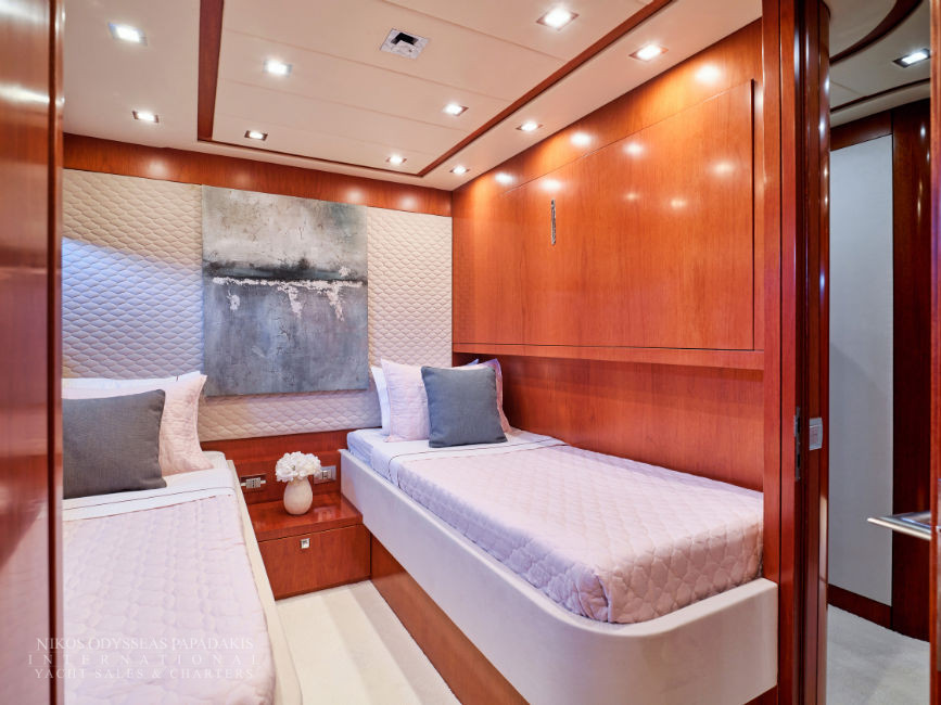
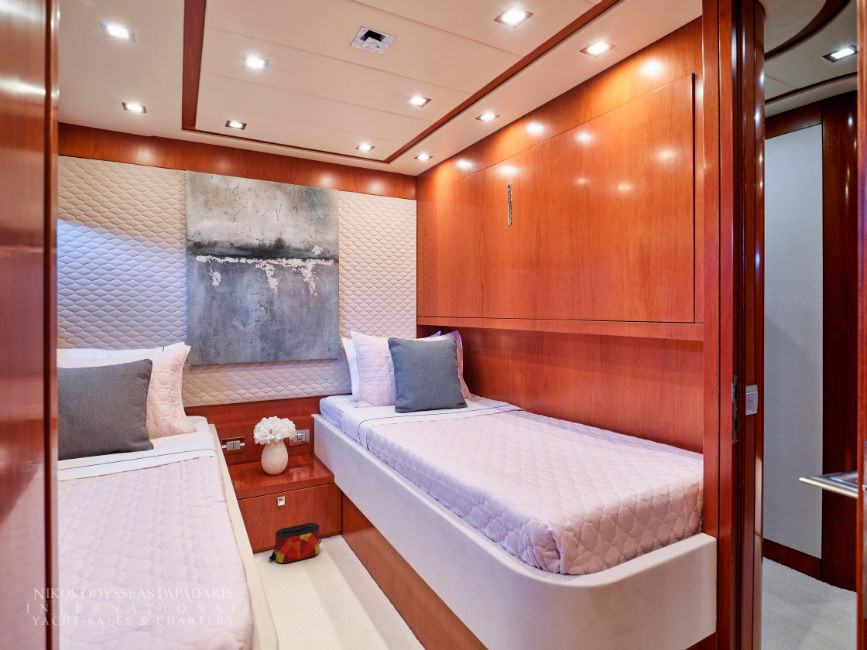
+ bag [268,522,322,565]
